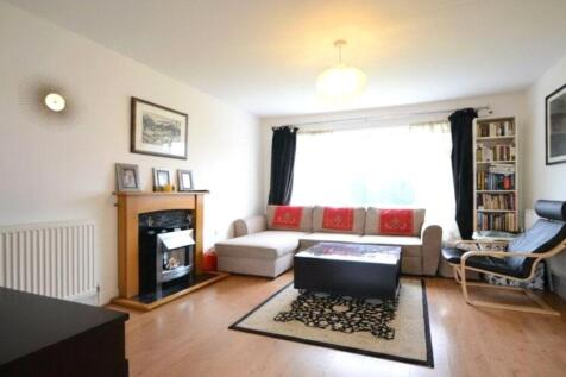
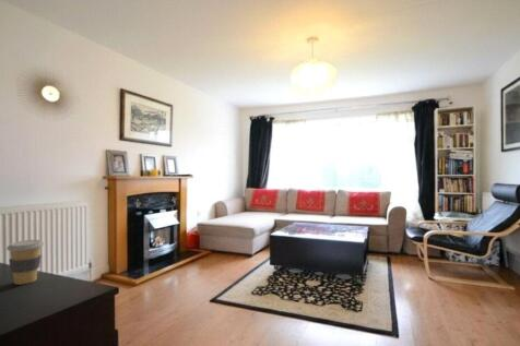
+ coffee cup [5,239,45,286]
